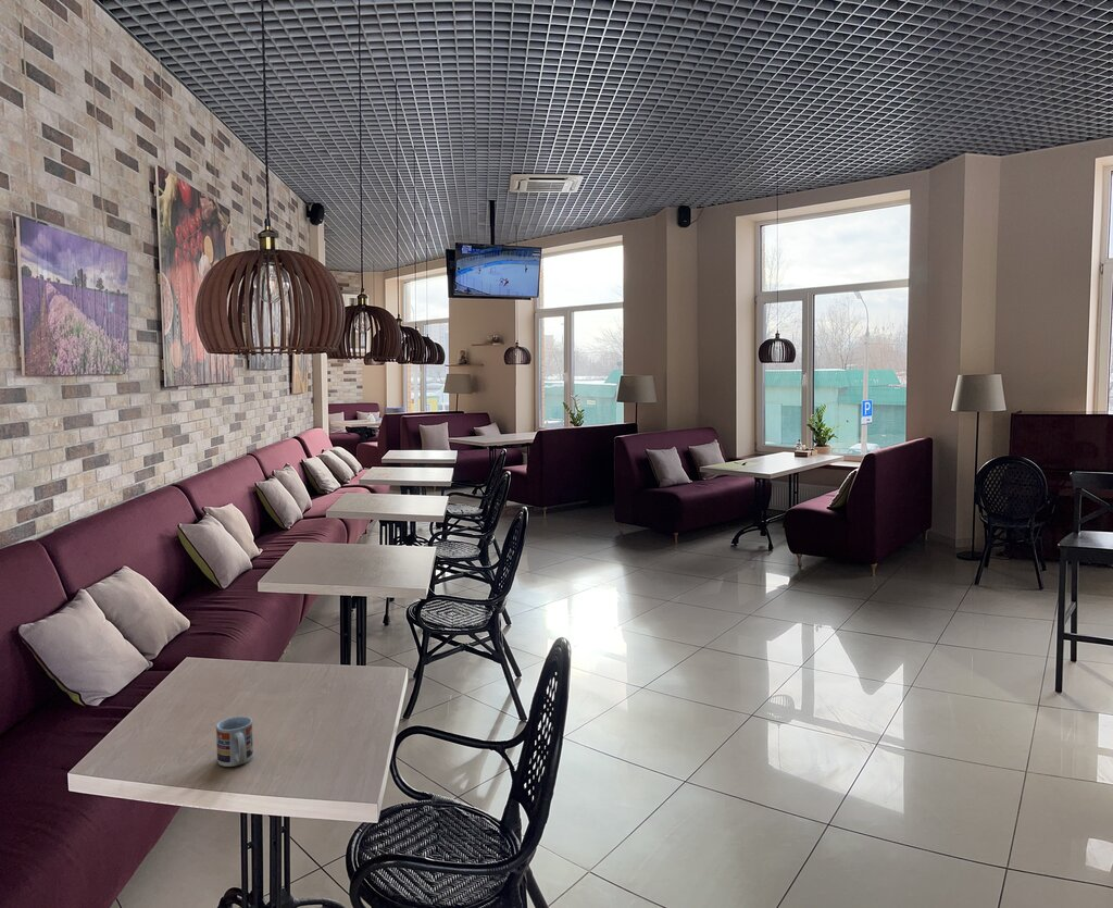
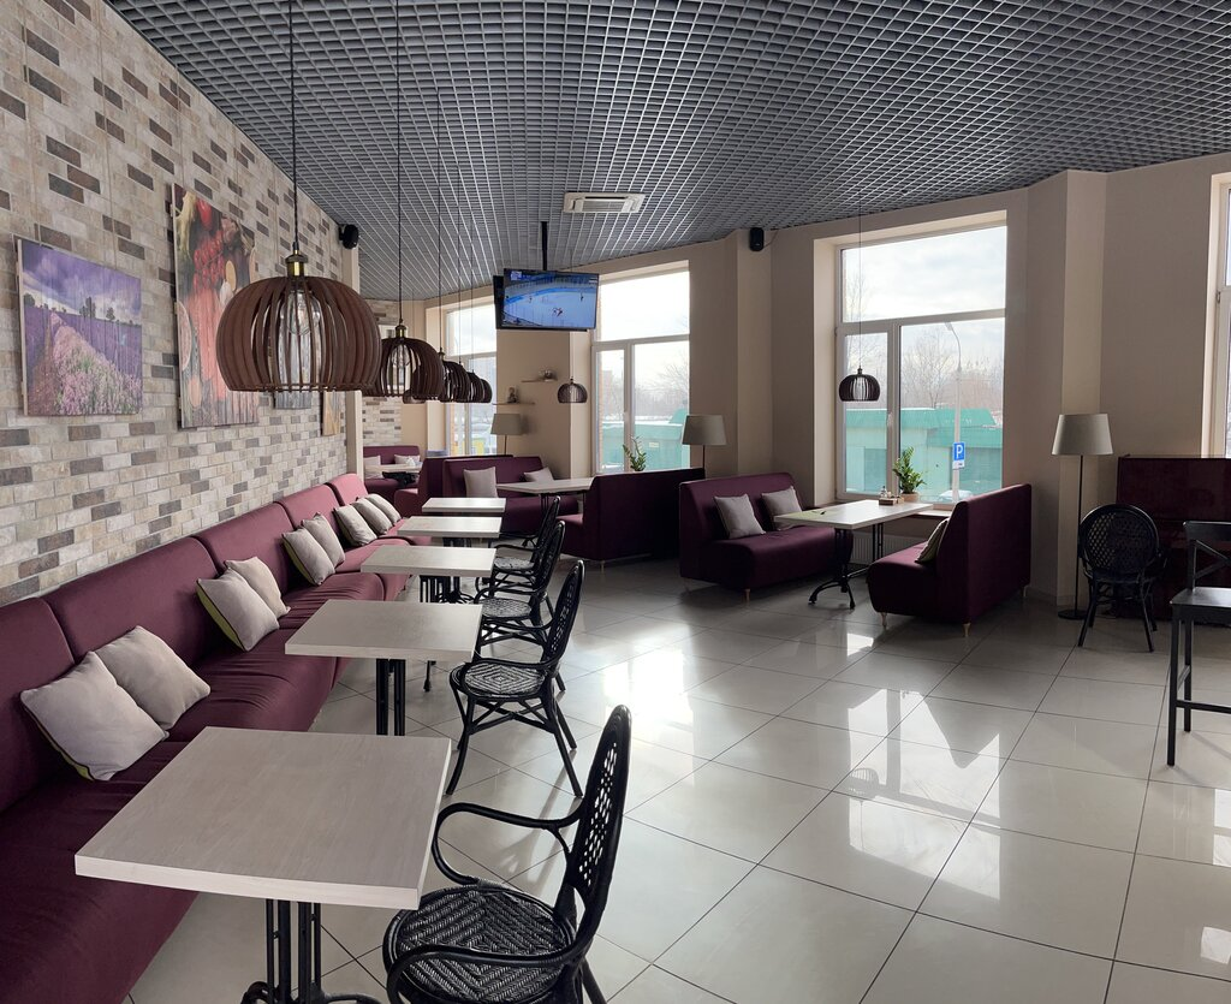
- cup [215,716,254,768]
